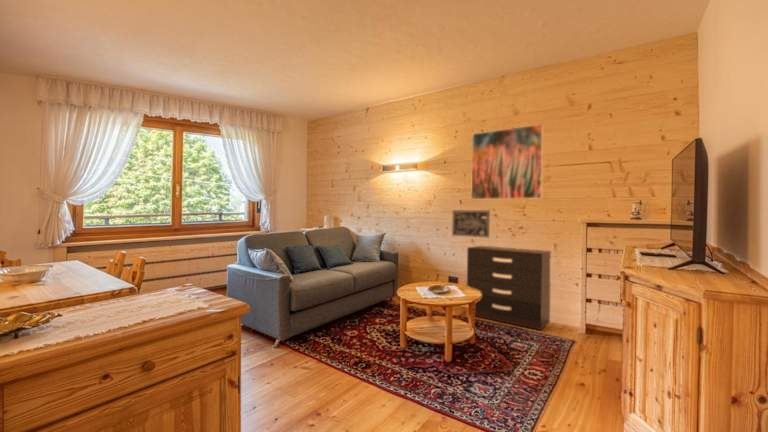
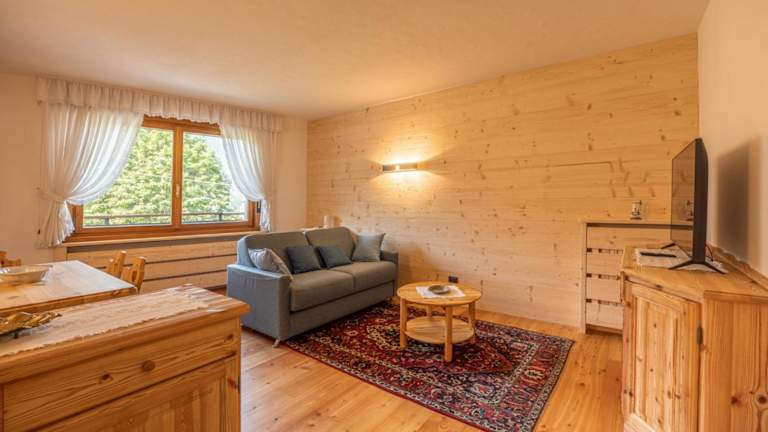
- wall art [451,209,491,238]
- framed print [470,123,544,200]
- dresser [465,245,552,331]
